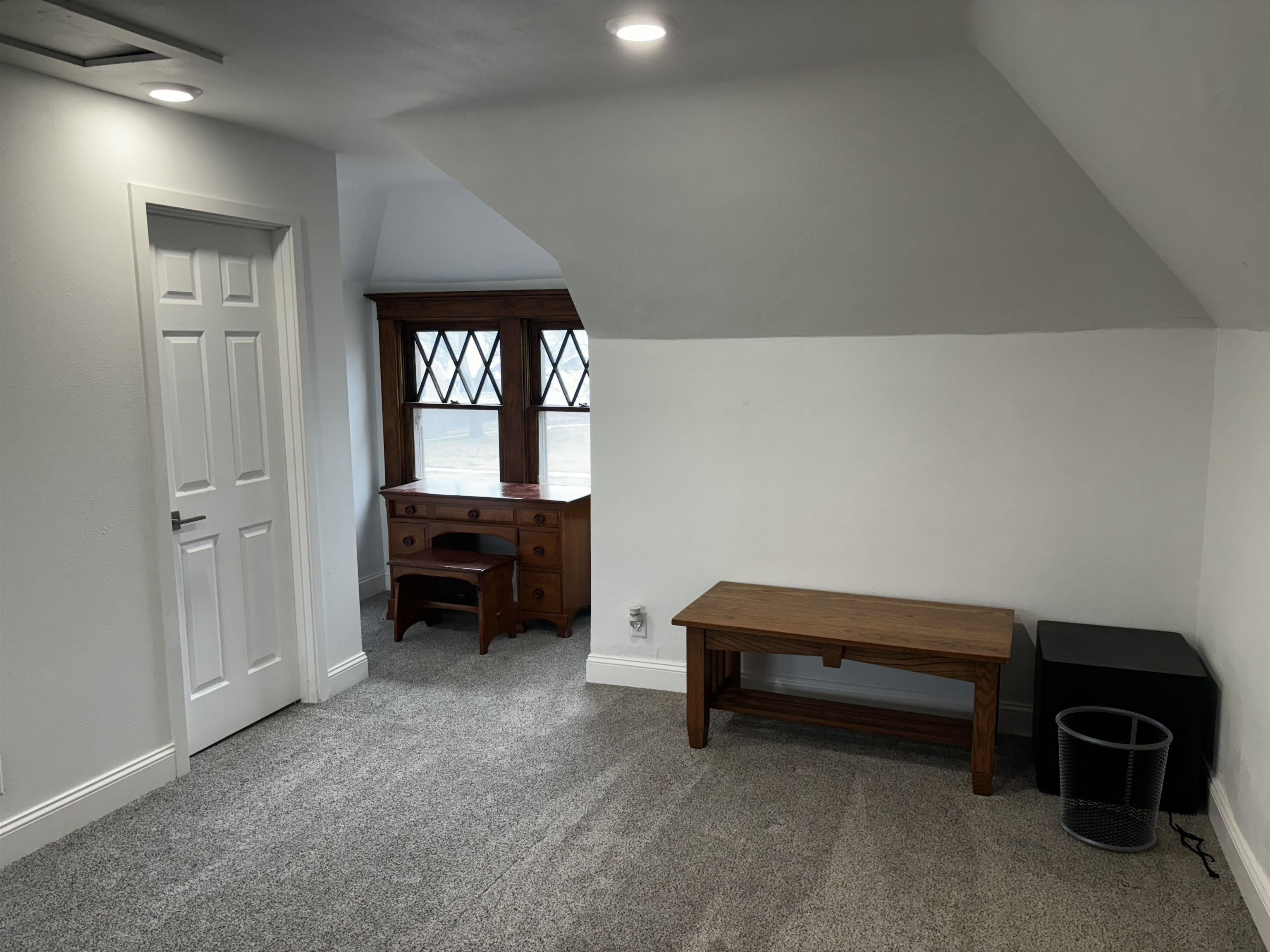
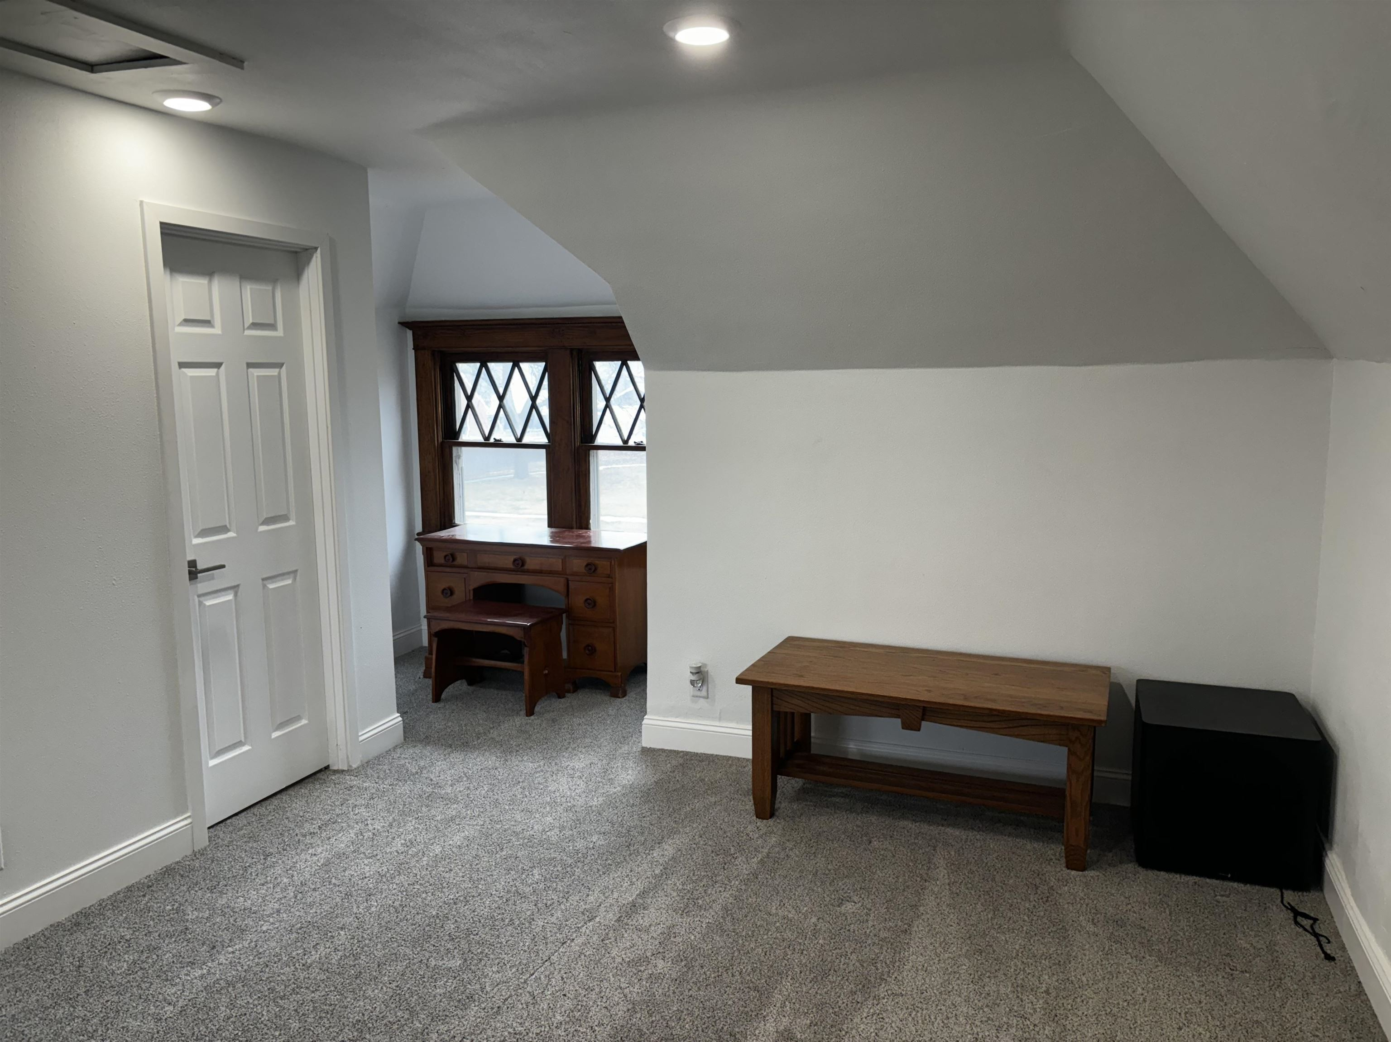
- waste bin [1055,706,1173,852]
